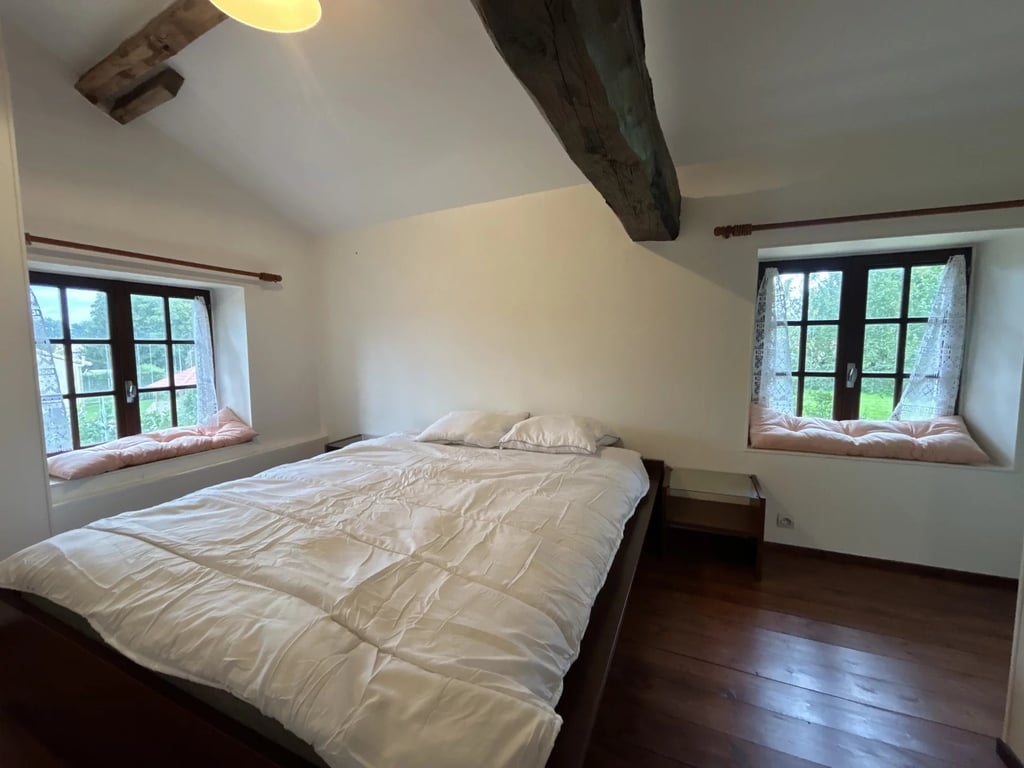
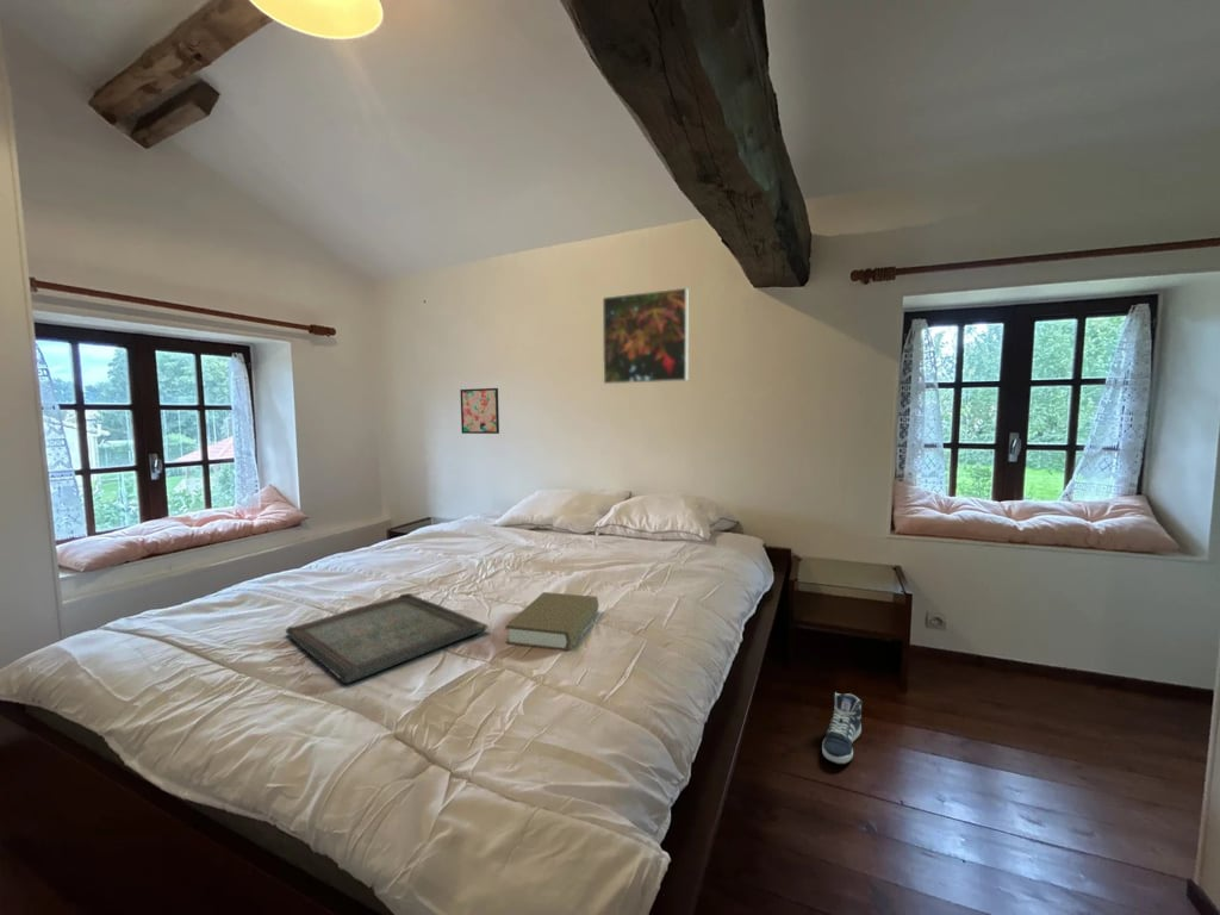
+ sneaker [821,691,864,765]
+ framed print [602,287,689,385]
+ wall art [459,387,500,435]
+ book [504,591,600,652]
+ serving tray [285,592,490,685]
